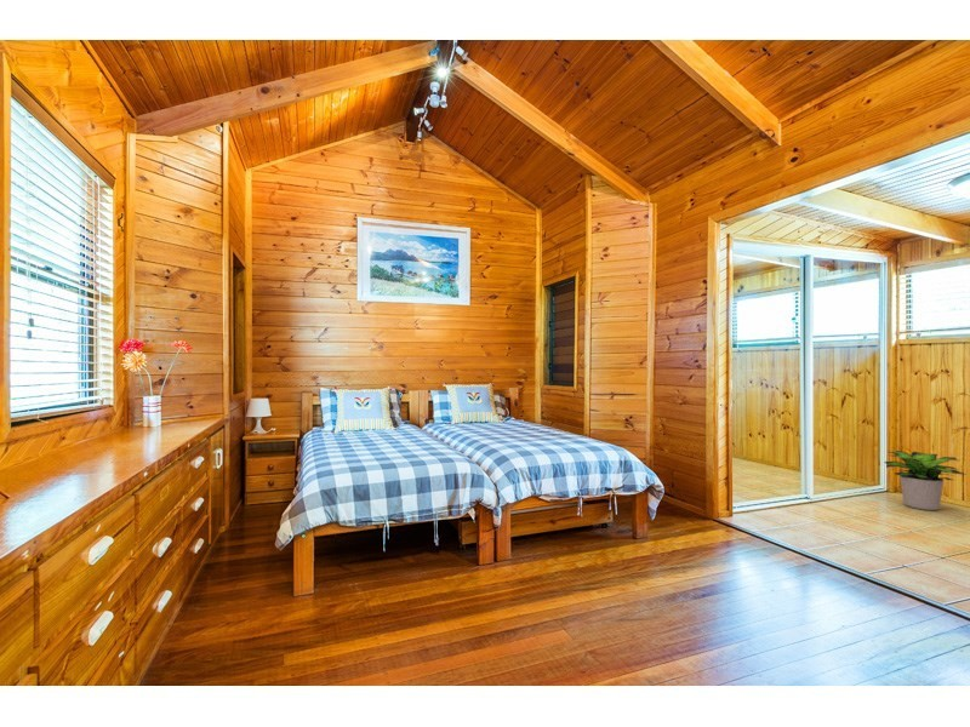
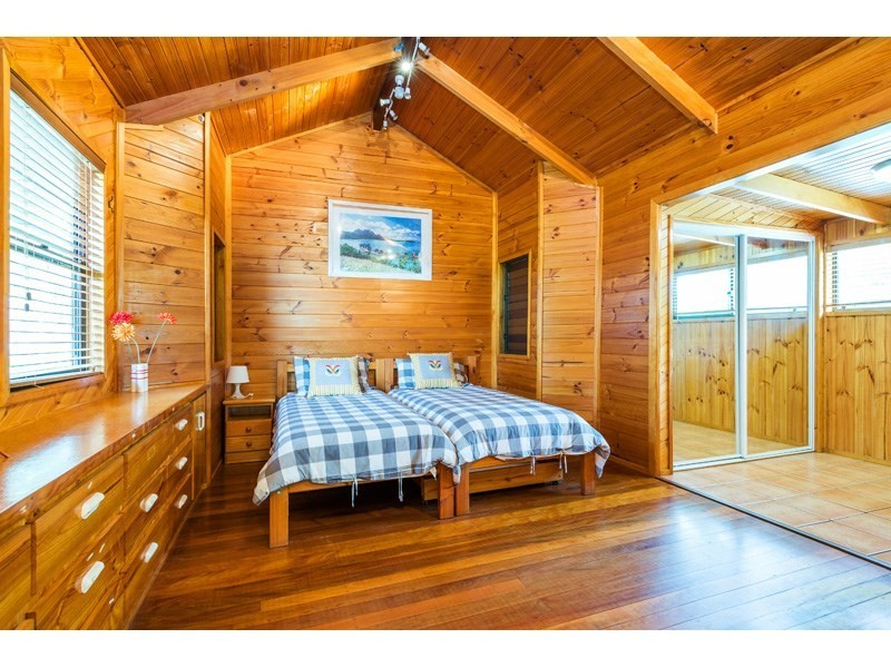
- potted plant [883,450,968,511]
